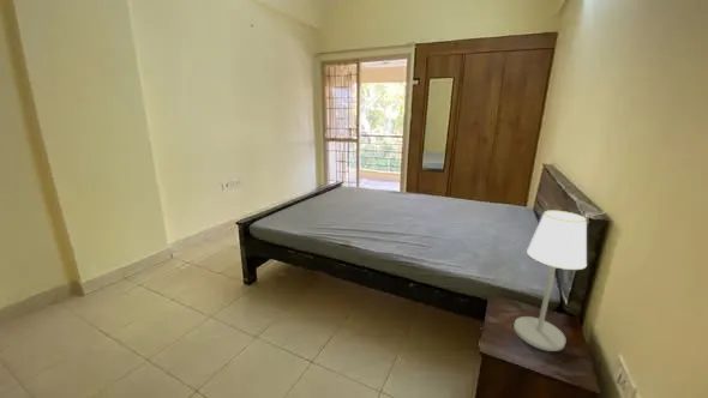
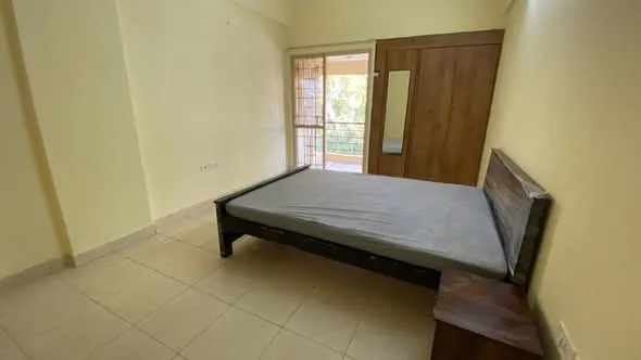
- table lamp [512,209,588,352]
